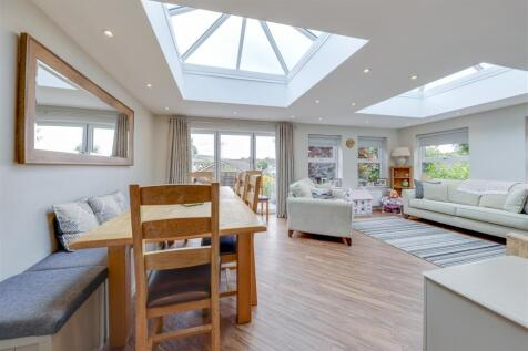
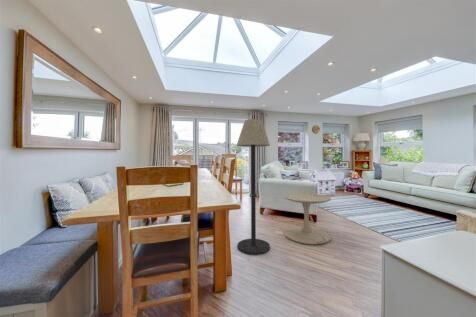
+ floor lamp [236,118,271,256]
+ side table [283,192,332,245]
